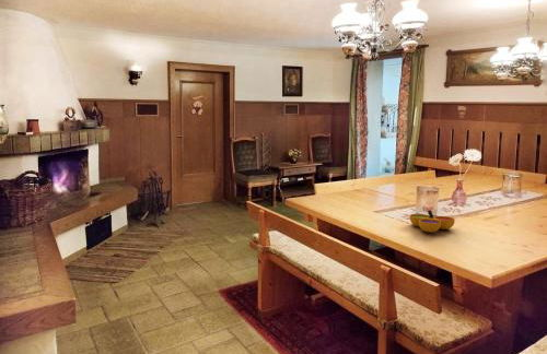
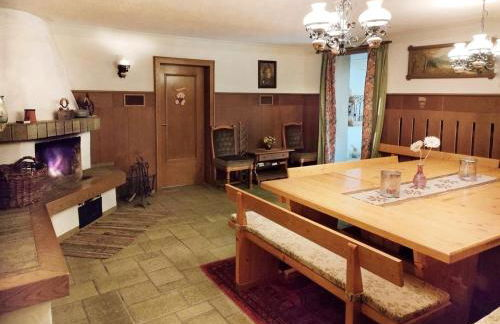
- decorative bowl [409,209,456,233]
